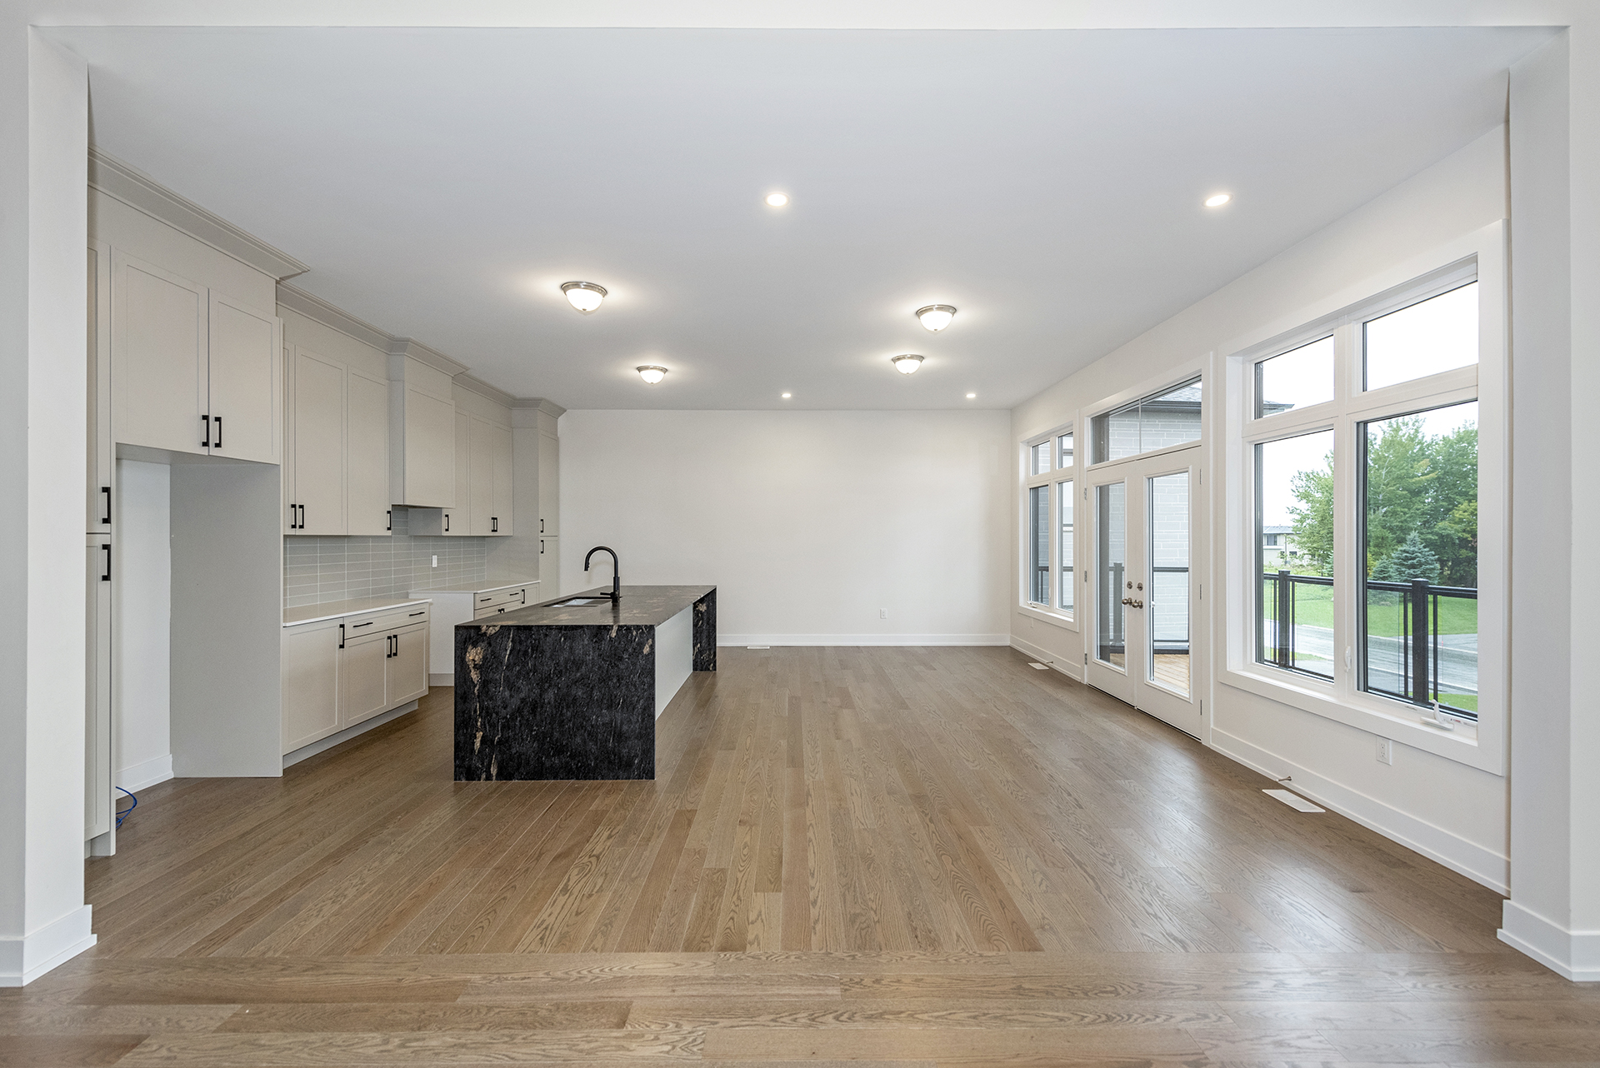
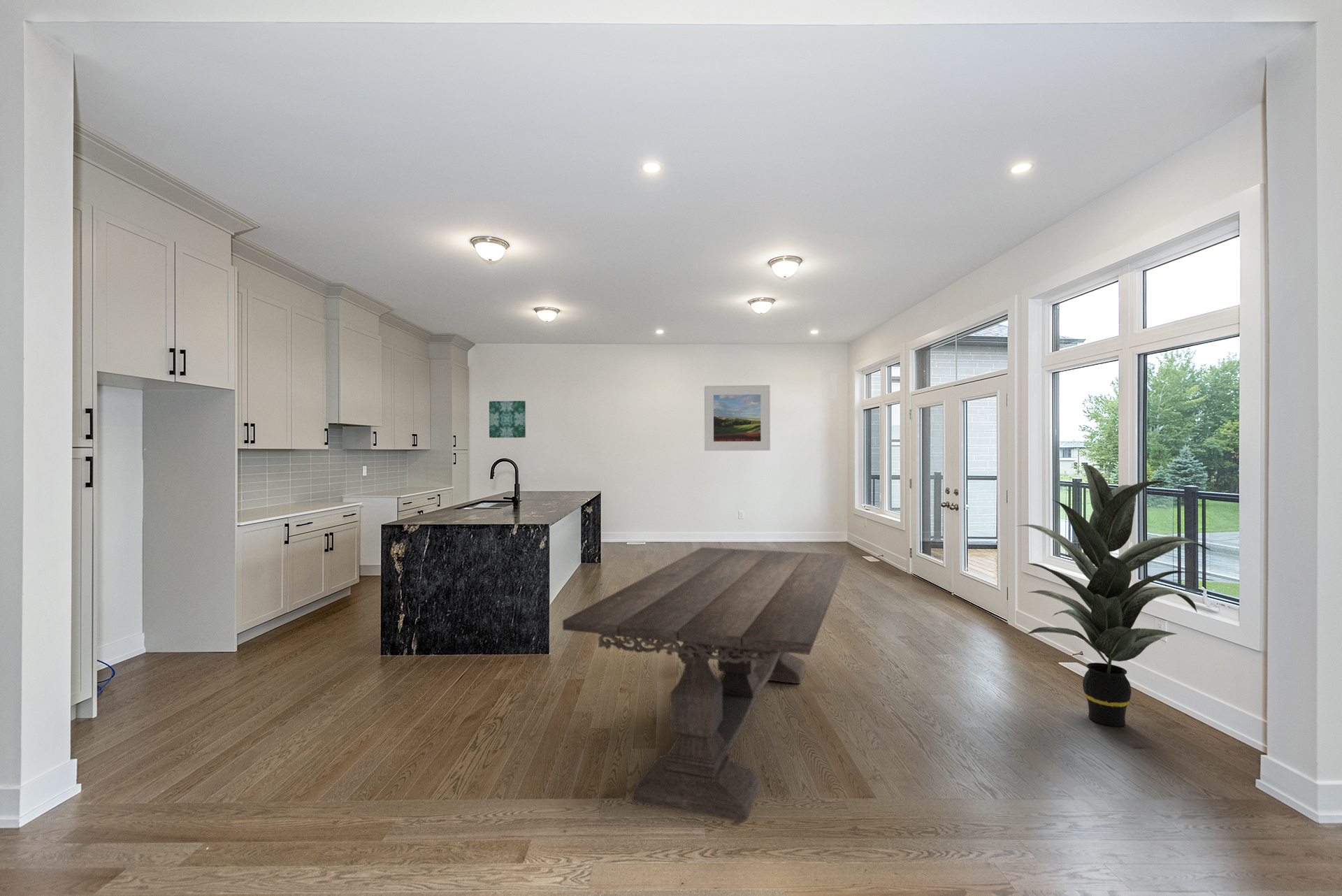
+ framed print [704,384,771,451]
+ dining table [562,547,848,823]
+ wall art [489,400,526,438]
+ indoor plant [1016,463,1214,727]
